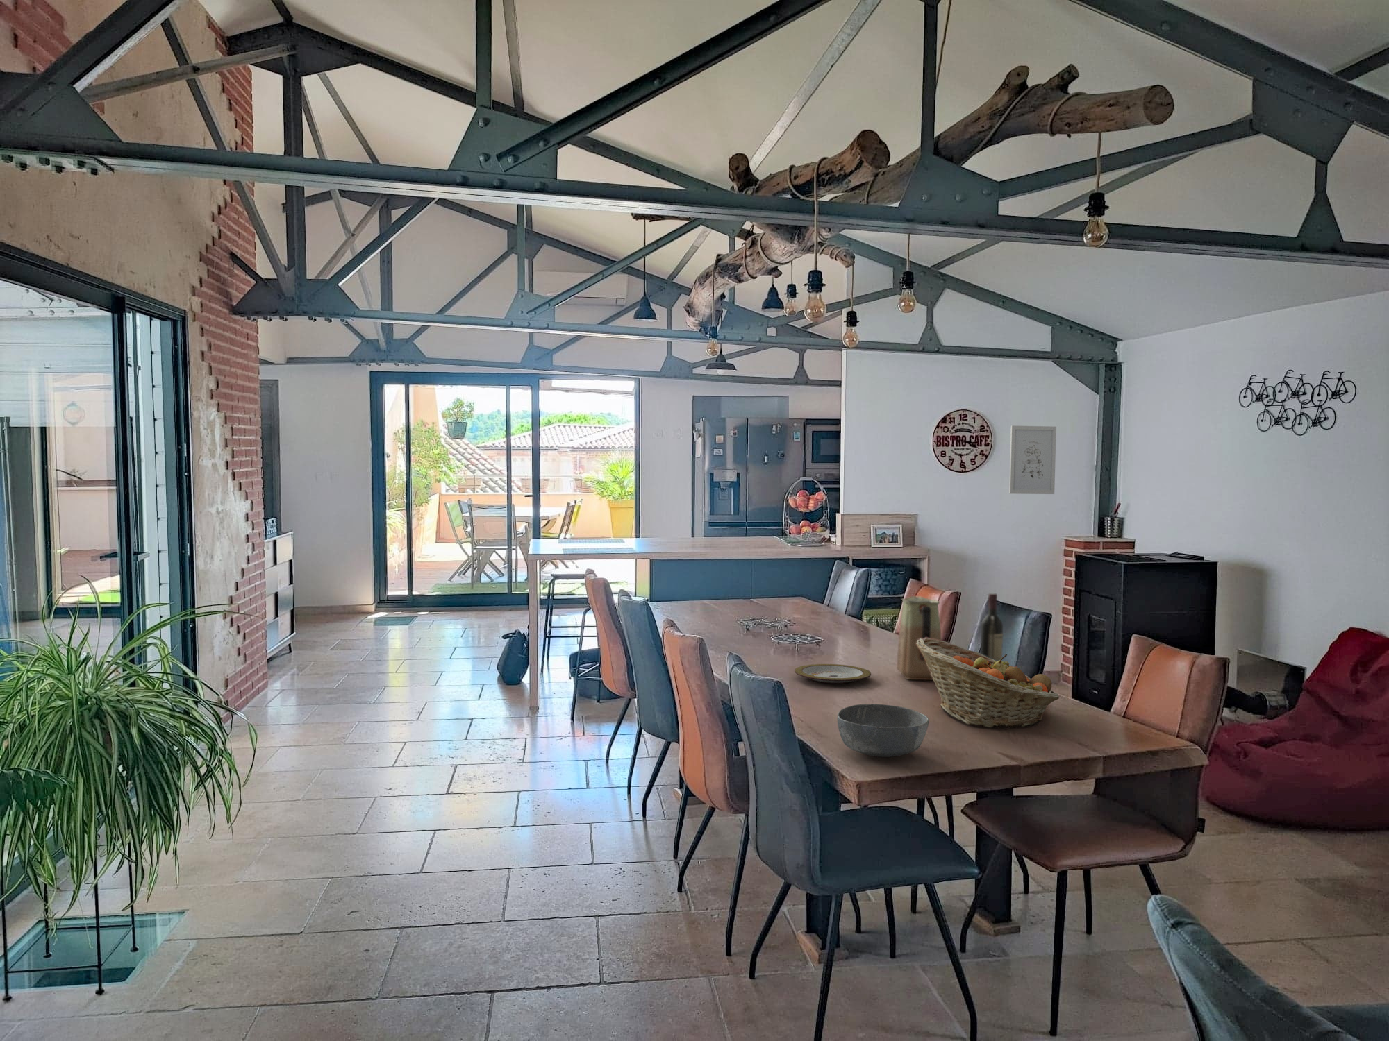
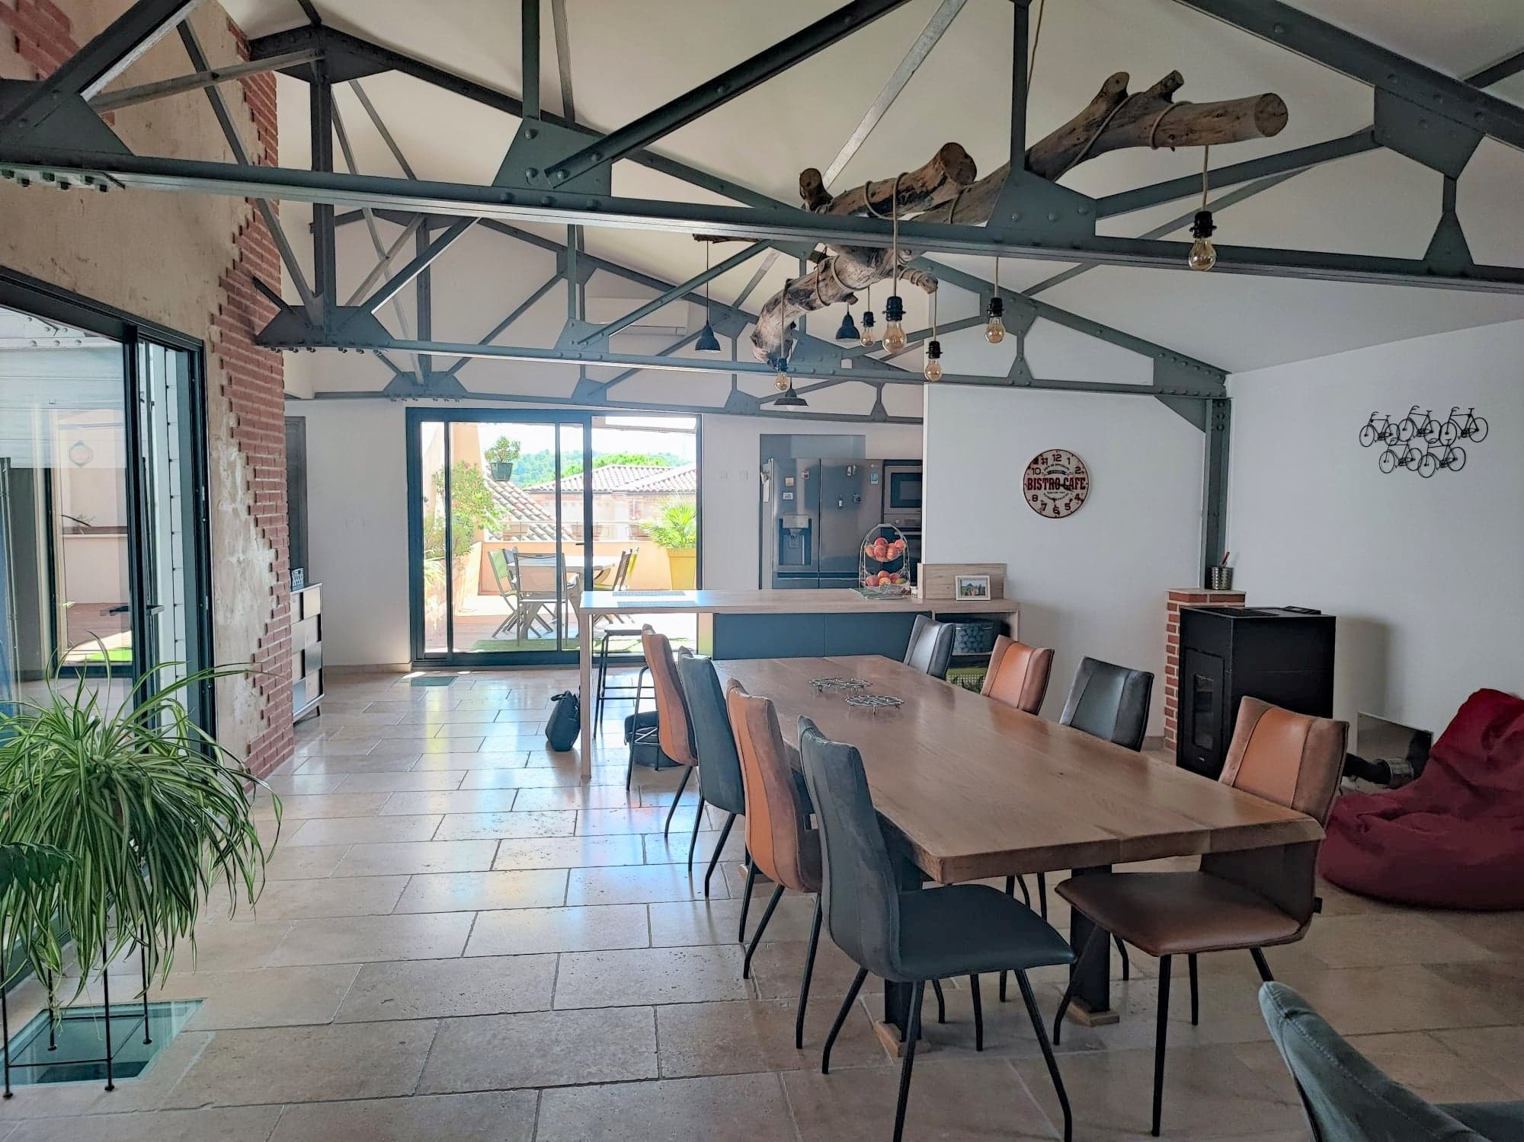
- bowl [837,704,930,758]
- wall art [1008,424,1057,495]
- vase [896,596,943,681]
- fruit basket [917,638,1060,728]
- wine bottle [980,593,1004,662]
- plate [794,664,872,685]
